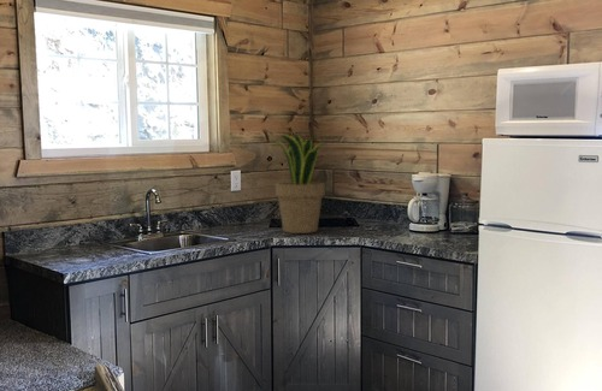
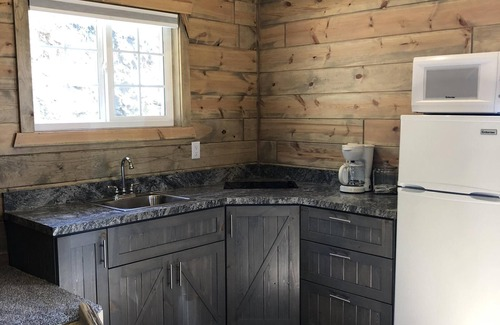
- potted plant [267,131,329,235]
